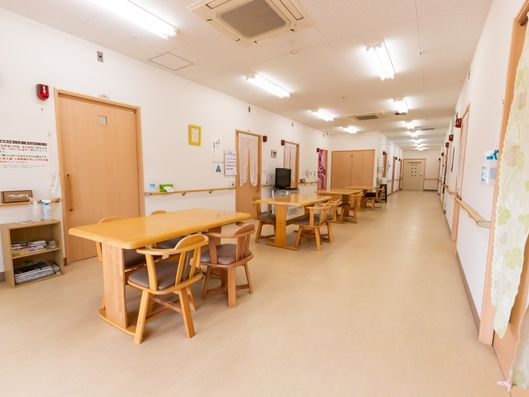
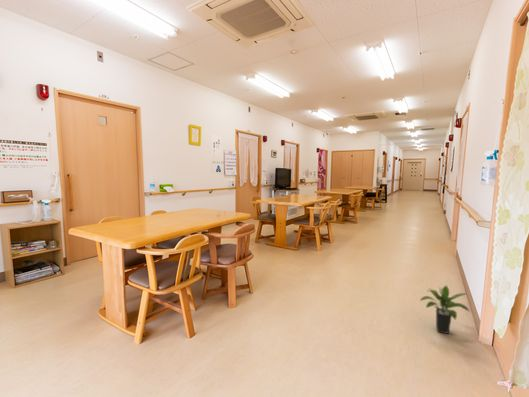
+ potted plant [419,285,471,335]
